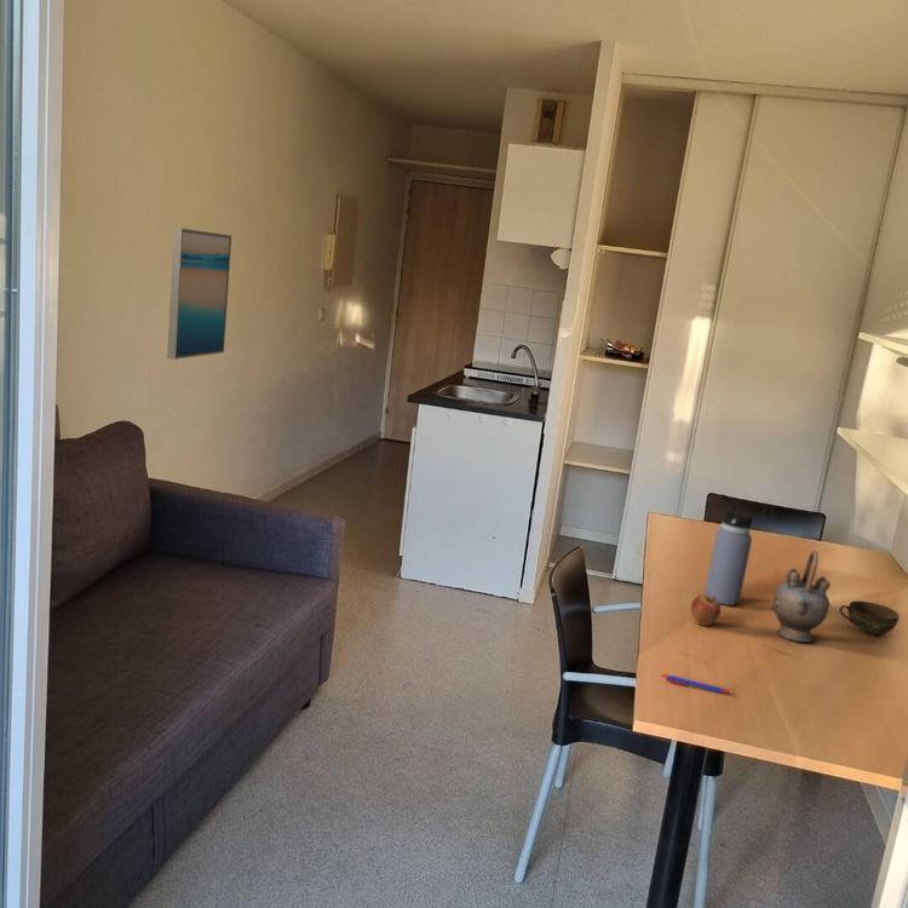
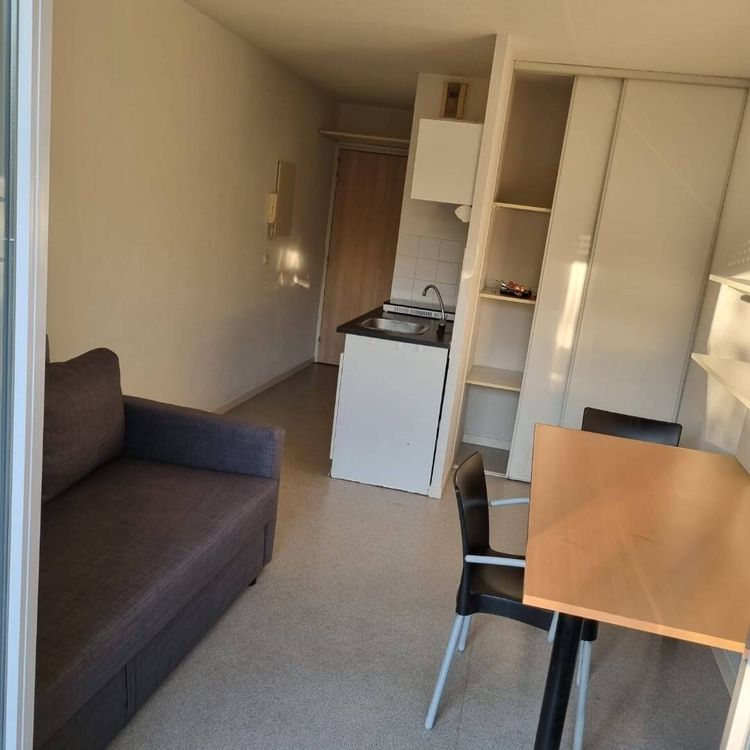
- water bottle [703,494,754,607]
- fruit [690,593,722,627]
- pen [660,673,731,695]
- teapot [770,550,831,643]
- wall art [166,226,232,361]
- cup [838,599,901,637]
